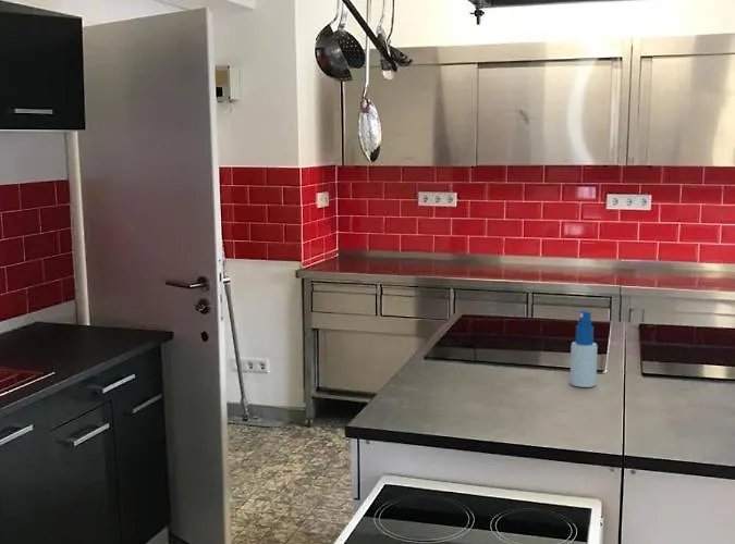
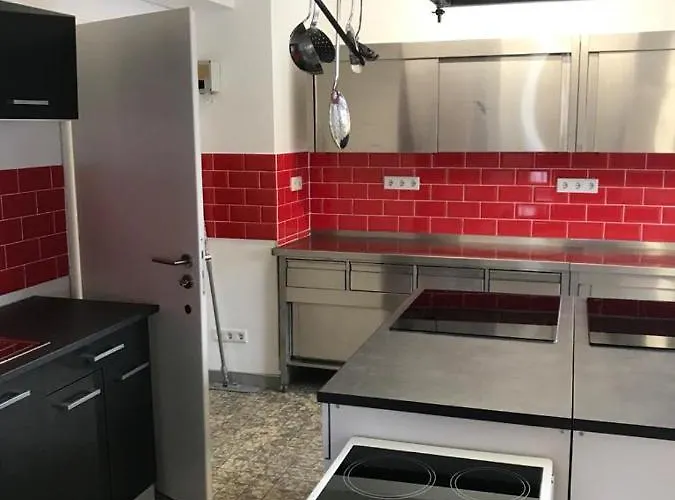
- spray bottle [569,310,598,388]
